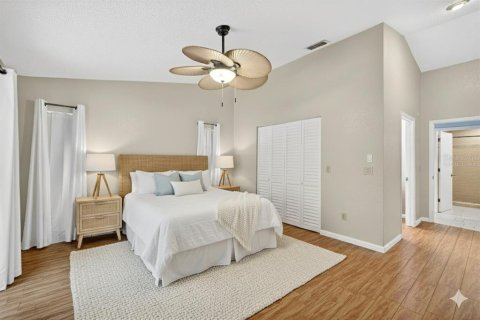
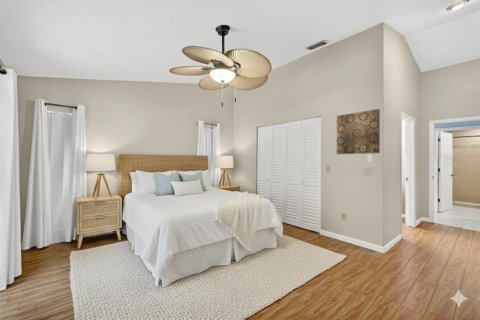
+ wall art [335,108,381,155]
